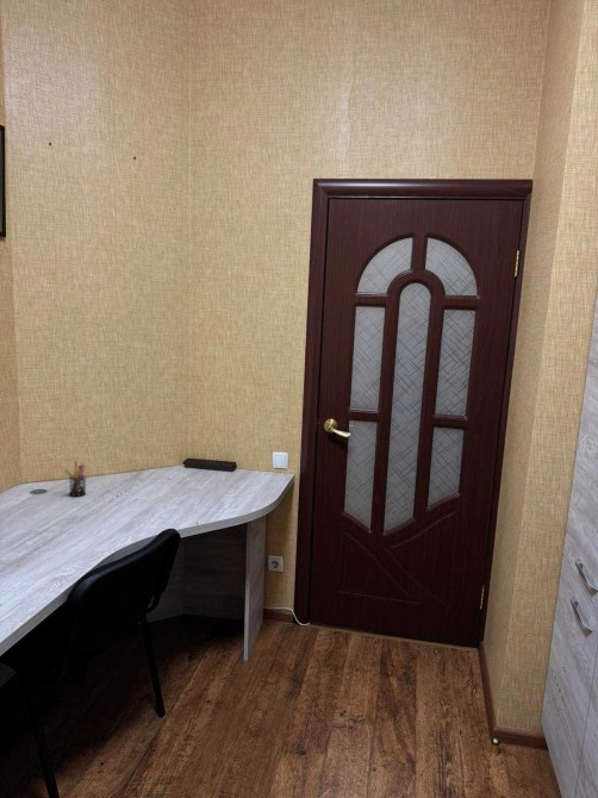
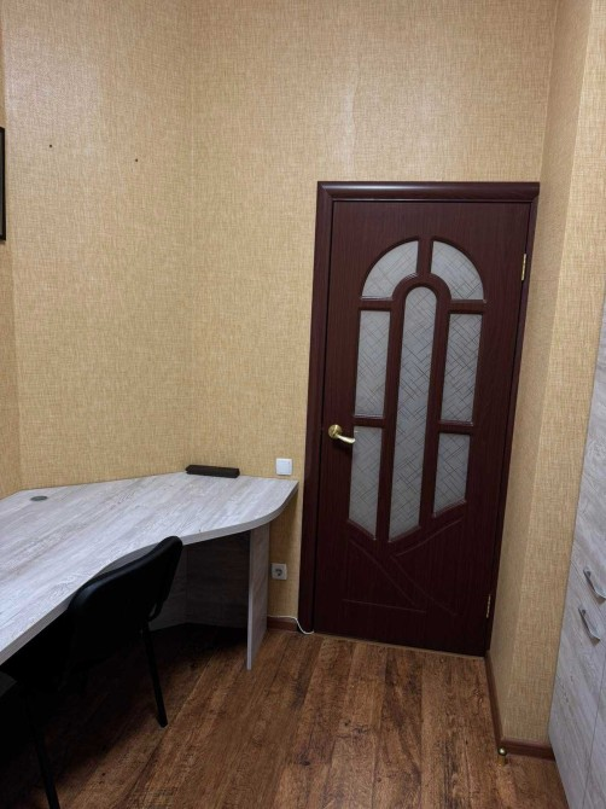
- pen holder [64,461,87,498]
